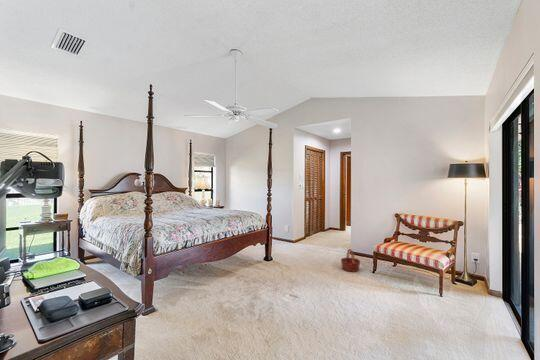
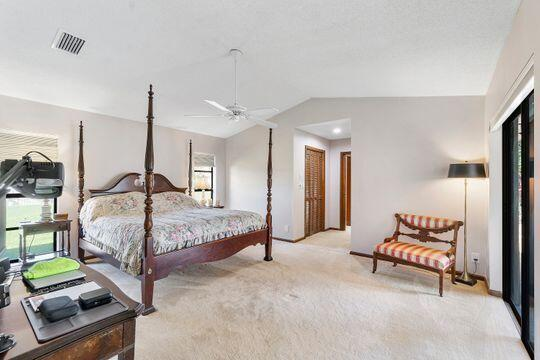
- basket [340,248,362,273]
